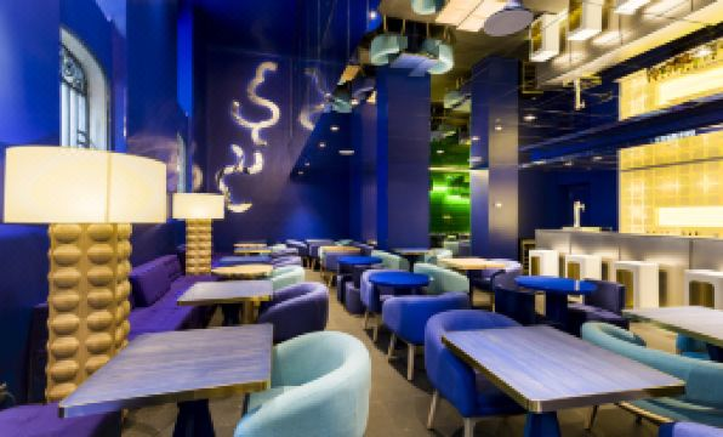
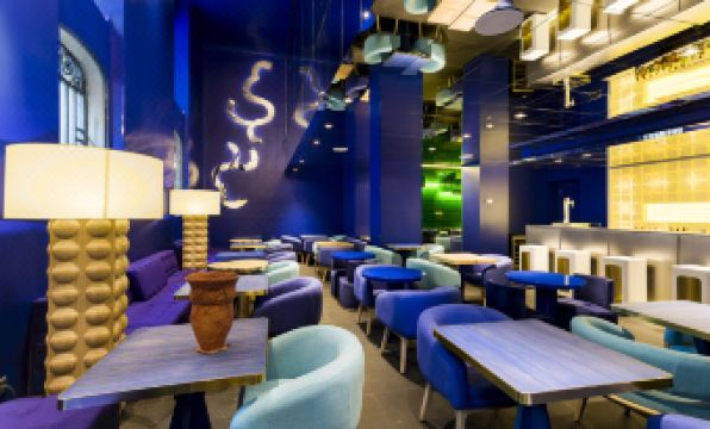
+ decorative vase [183,269,241,355]
